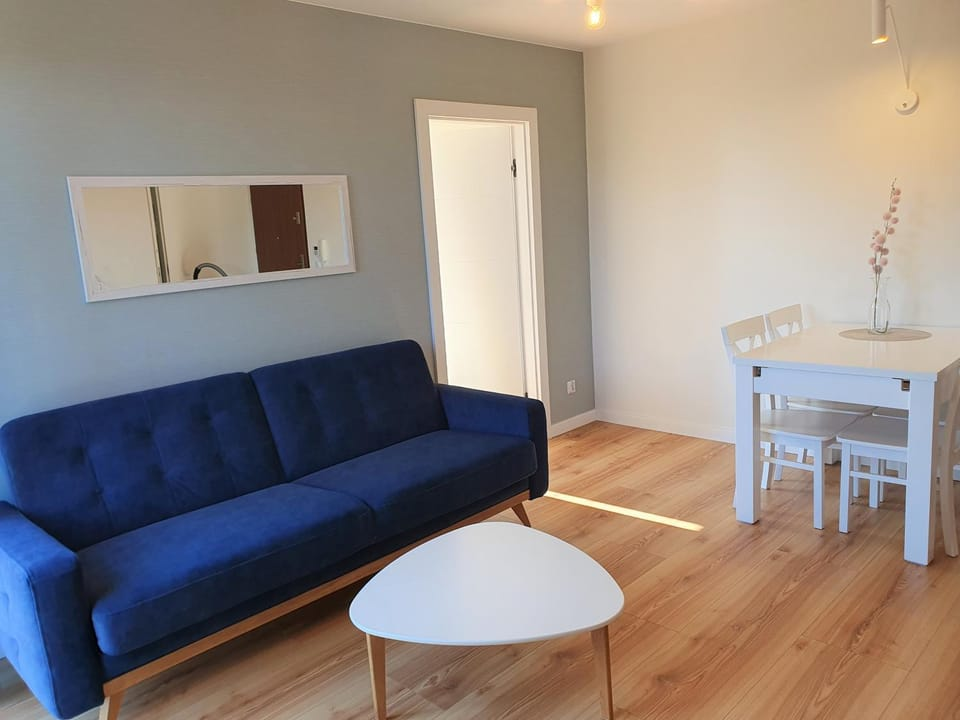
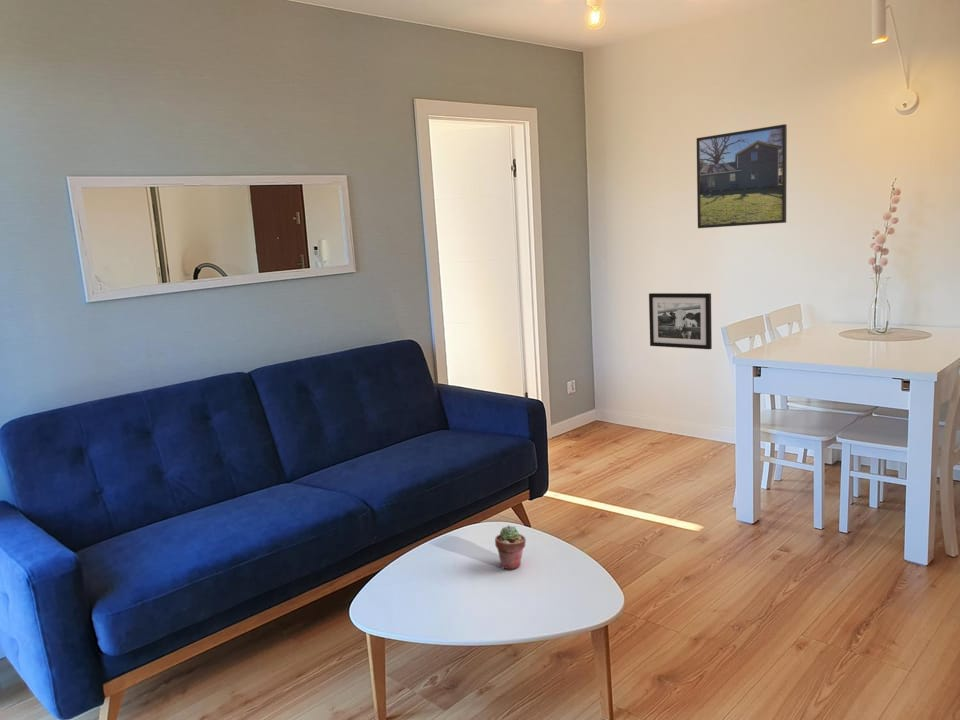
+ potted succulent [494,524,527,570]
+ picture frame [648,292,713,350]
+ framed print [696,123,788,229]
